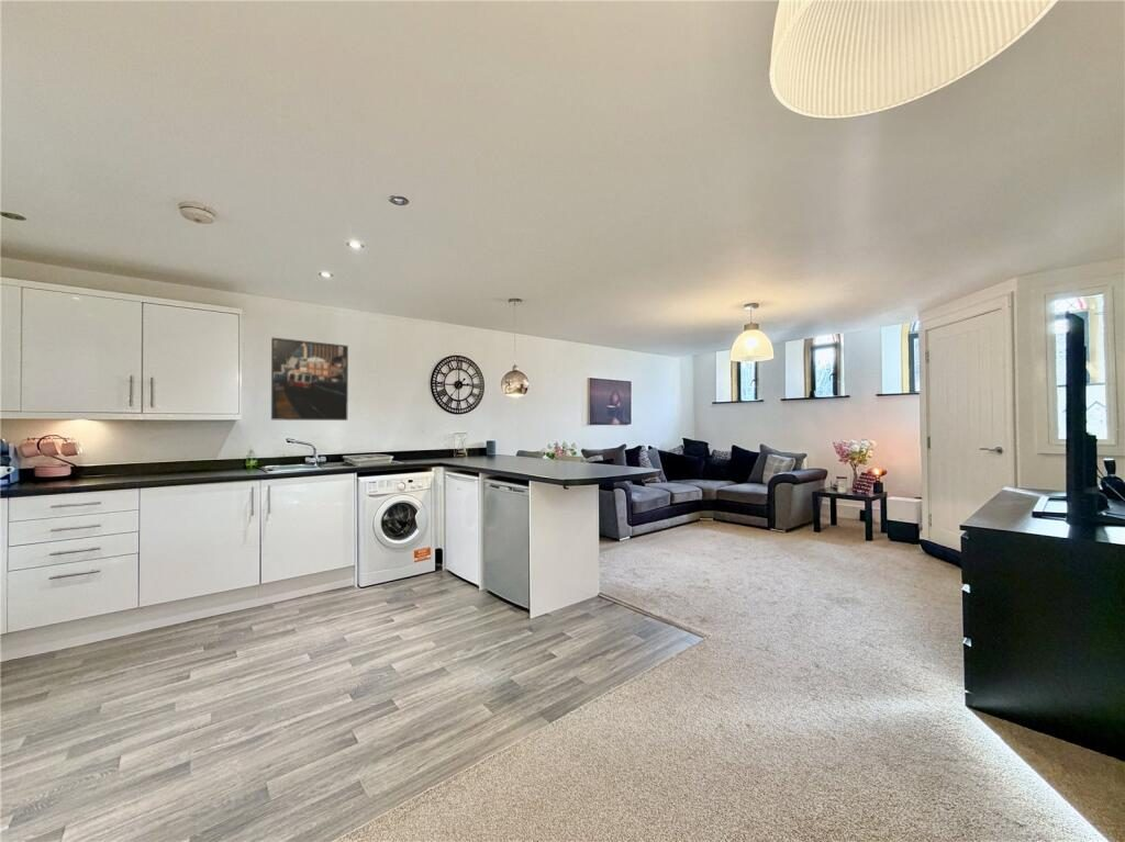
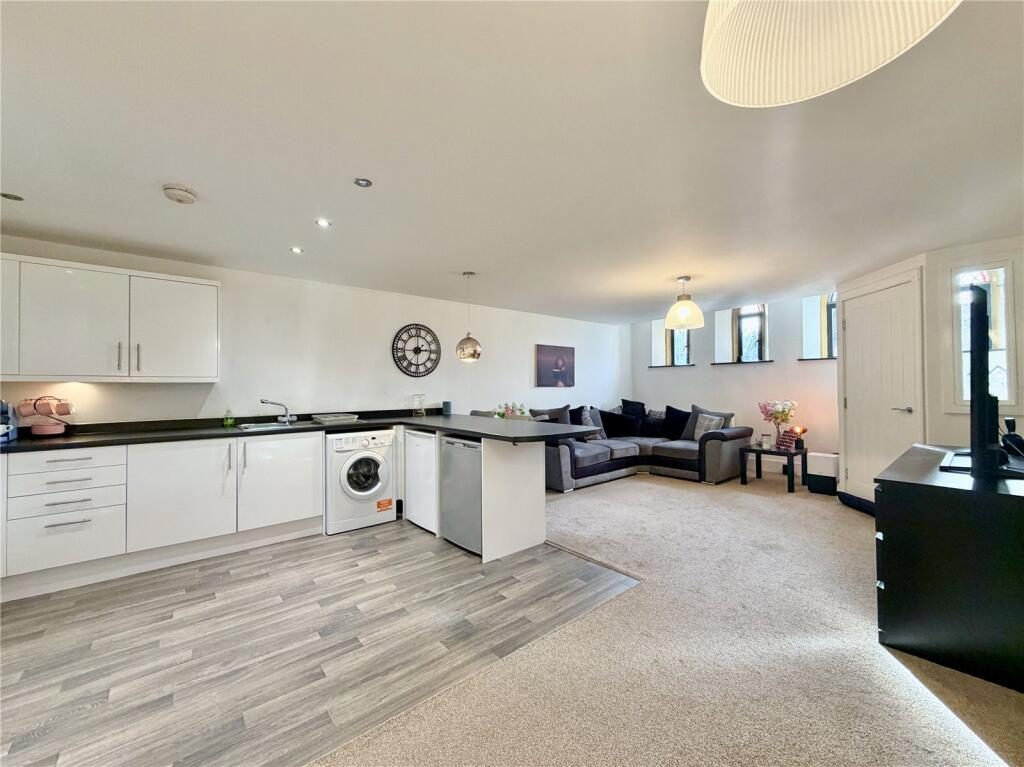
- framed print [270,337,349,422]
